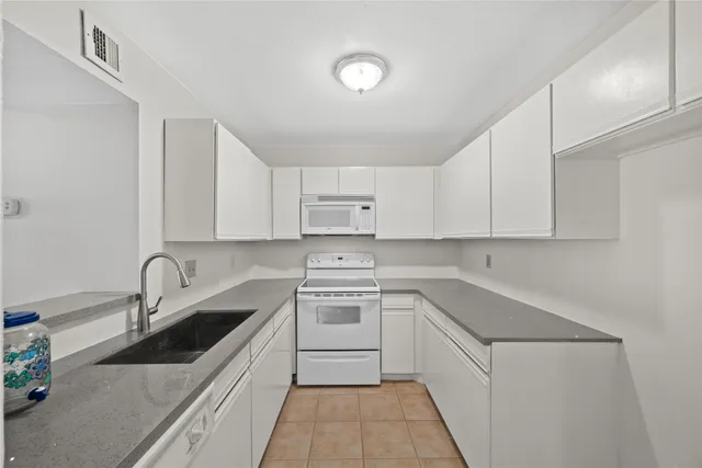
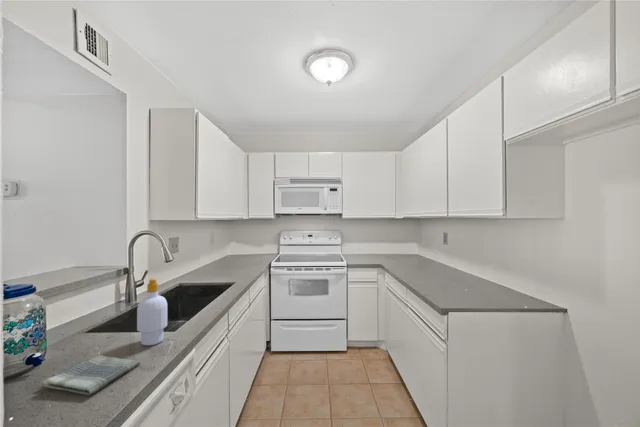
+ soap bottle [136,277,168,347]
+ dish towel [41,354,141,396]
